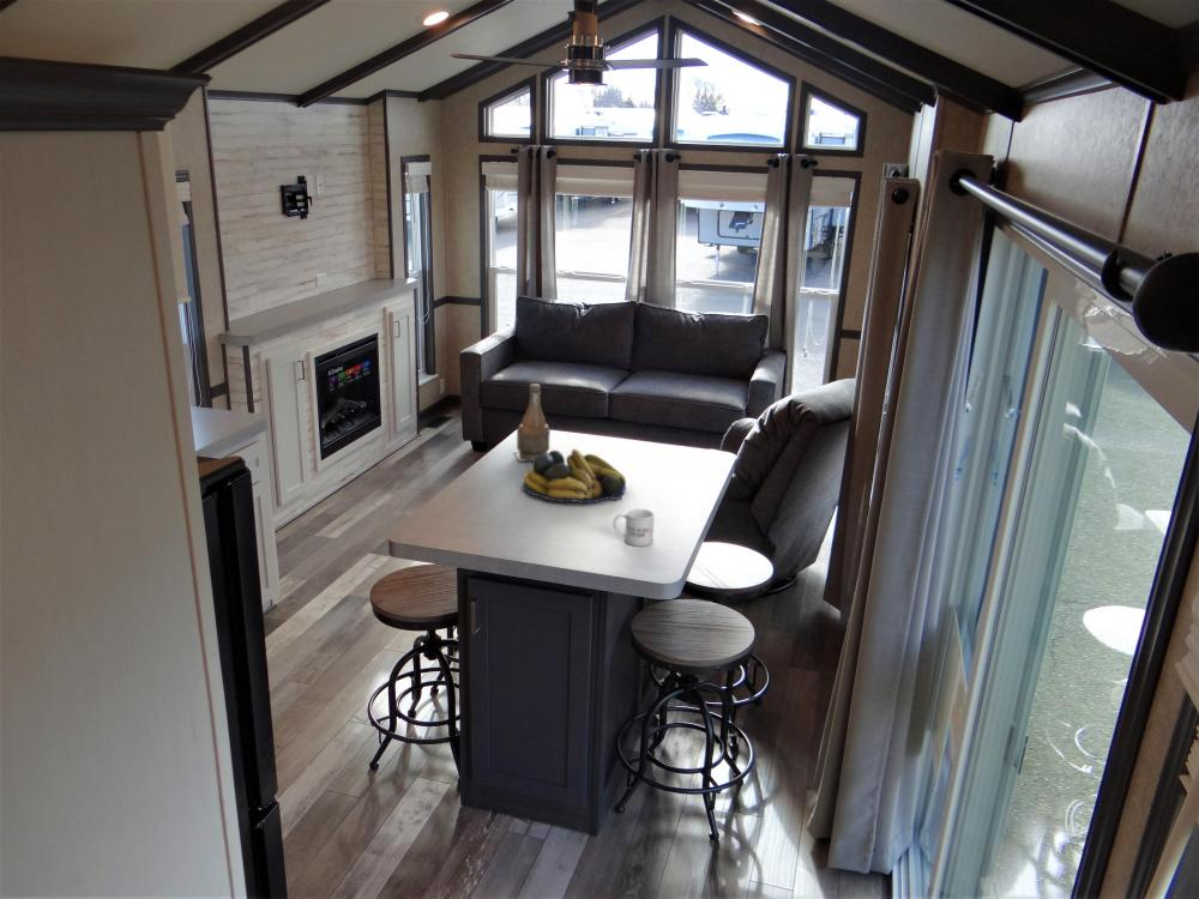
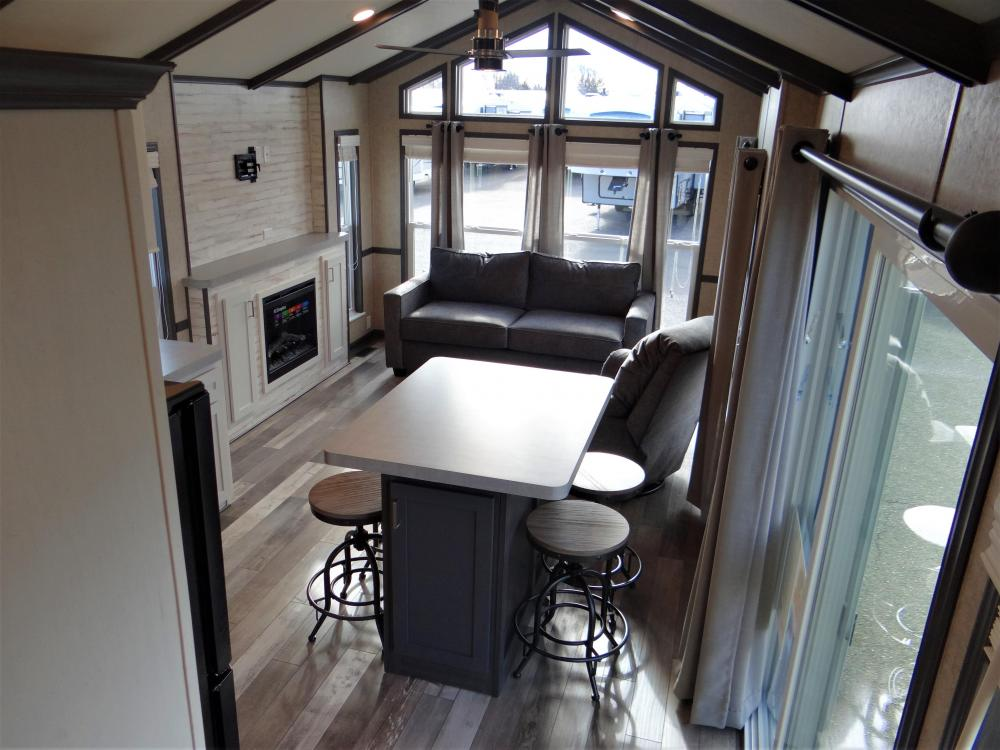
- bottle [514,382,552,463]
- mug [613,507,656,548]
- fruit bowl [522,448,627,505]
